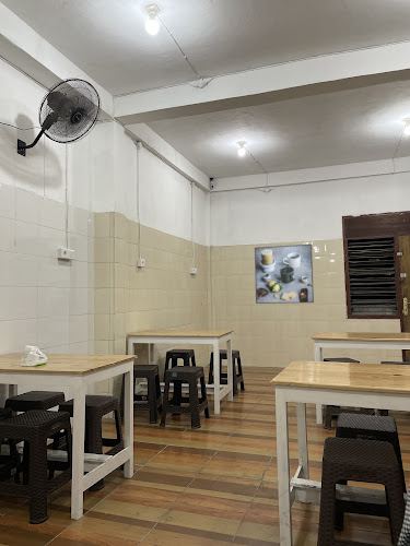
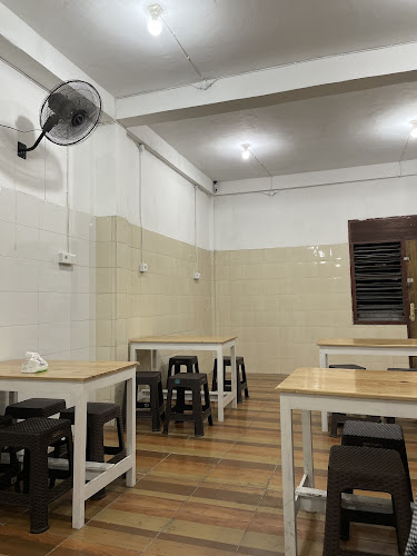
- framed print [254,244,315,305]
